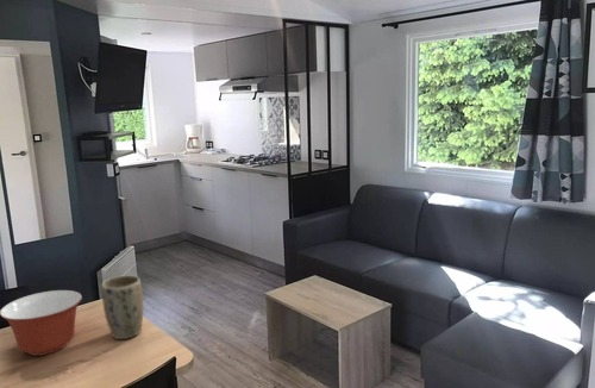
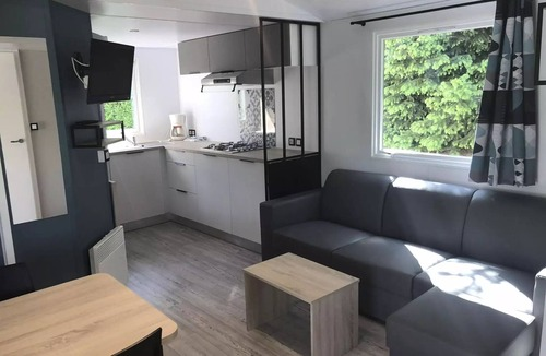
- mixing bowl [0,289,83,357]
- plant pot [100,274,144,340]
